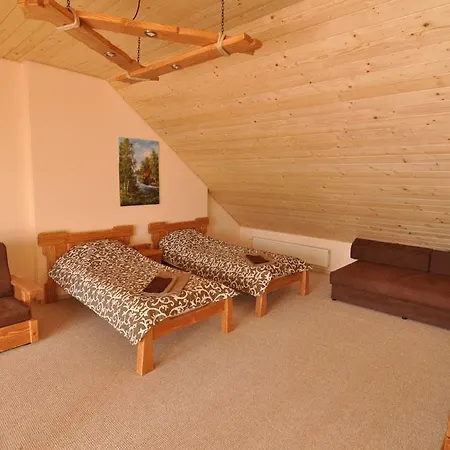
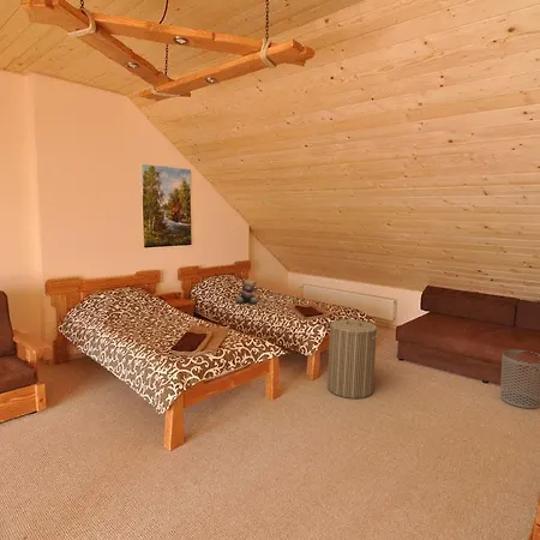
+ laundry hamper [325,313,382,400]
+ waste bin [499,349,540,409]
+ teddy bear [235,277,258,305]
